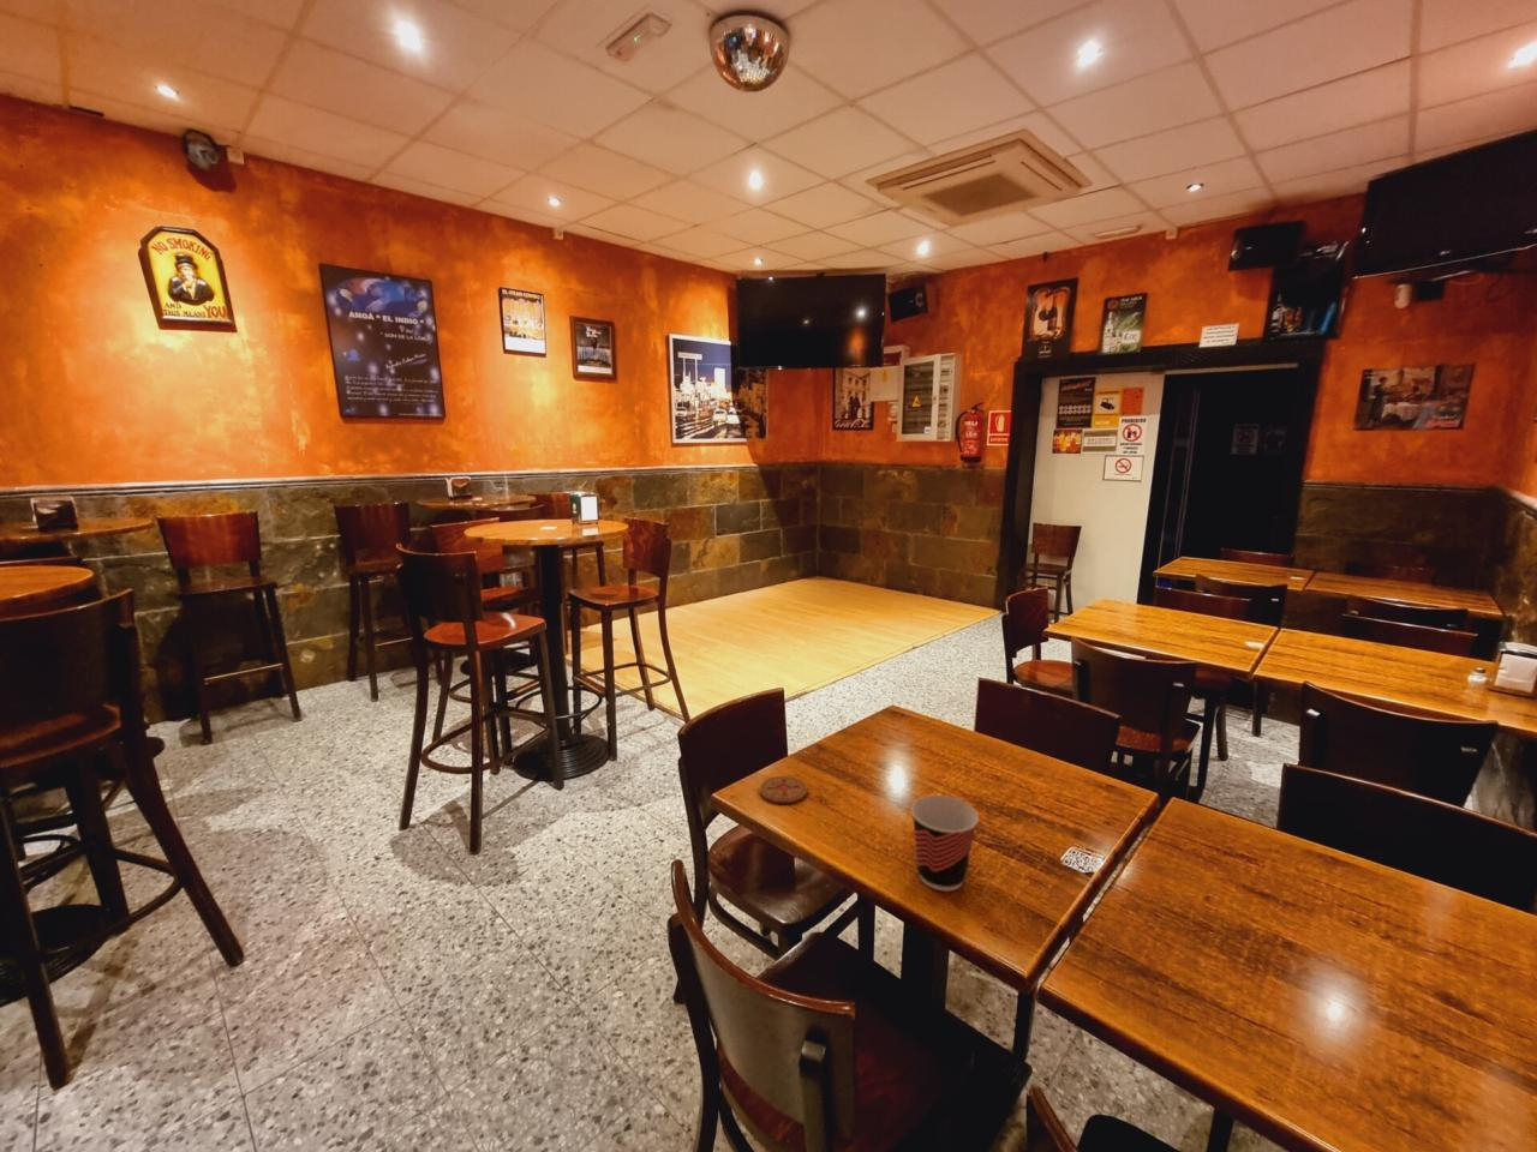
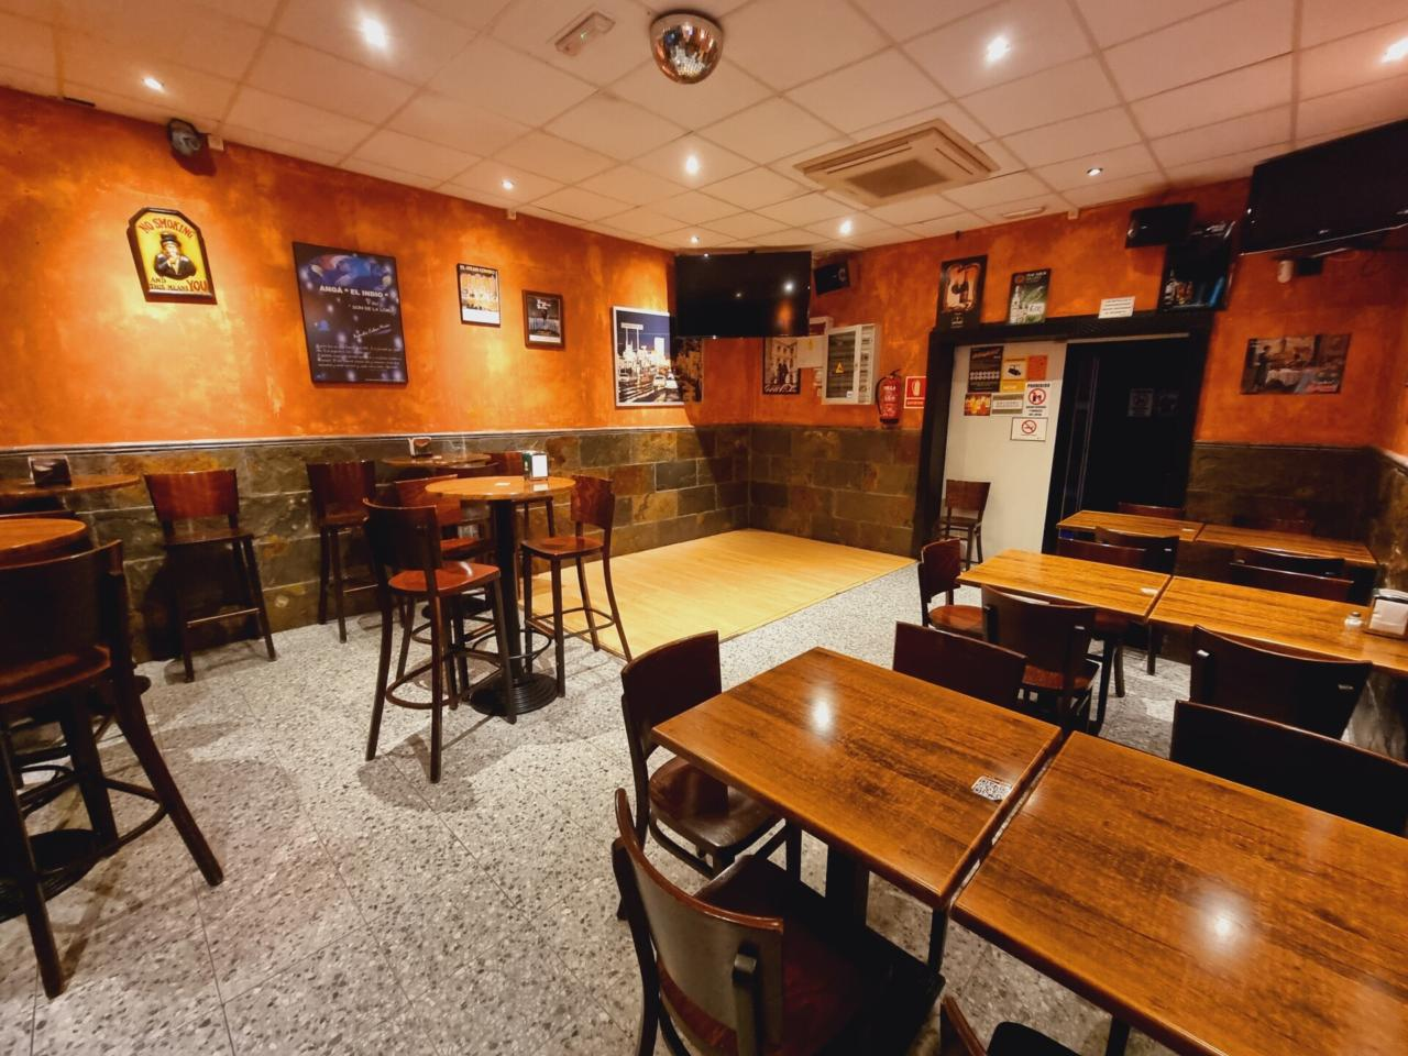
- cup [910,794,980,893]
- coaster [759,776,808,803]
